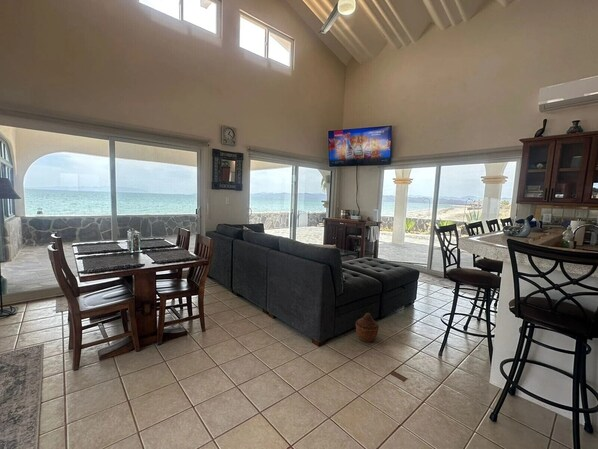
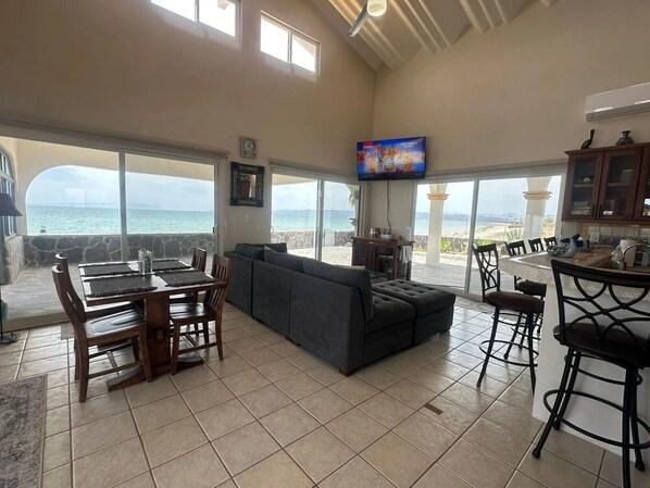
- woven basket [355,312,380,343]
